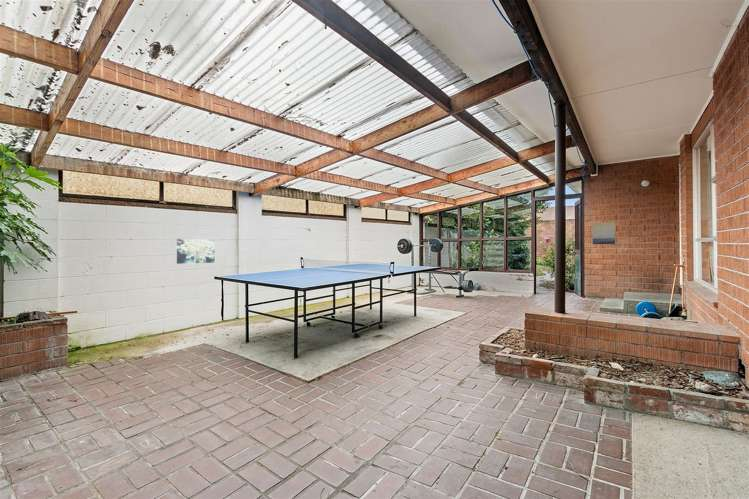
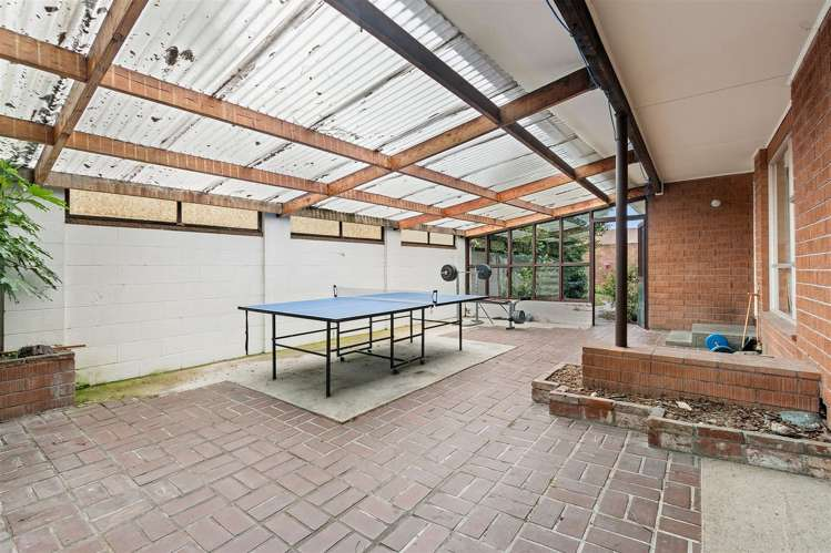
- wall art [176,238,216,265]
- wall art [592,221,616,245]
